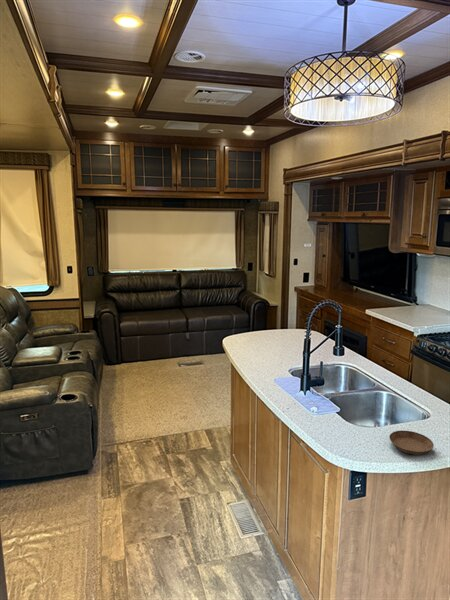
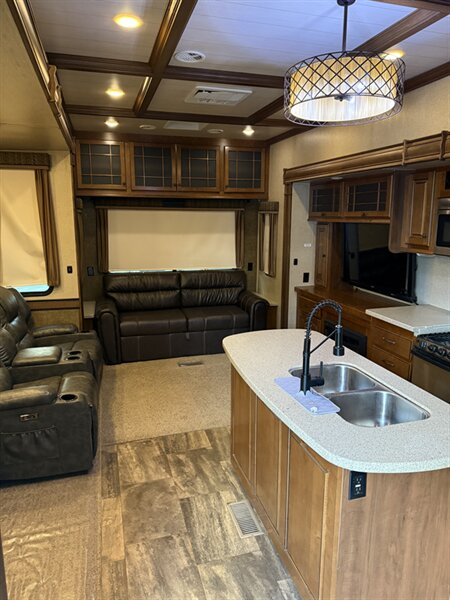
- saucer [388,430,435,456]
